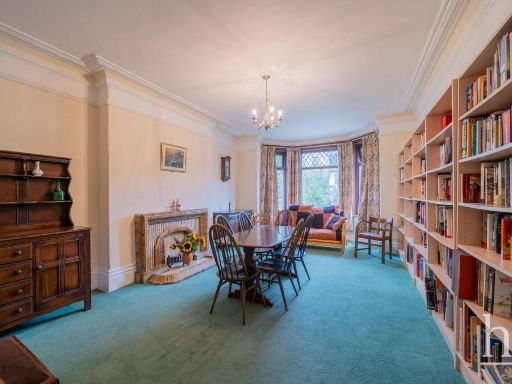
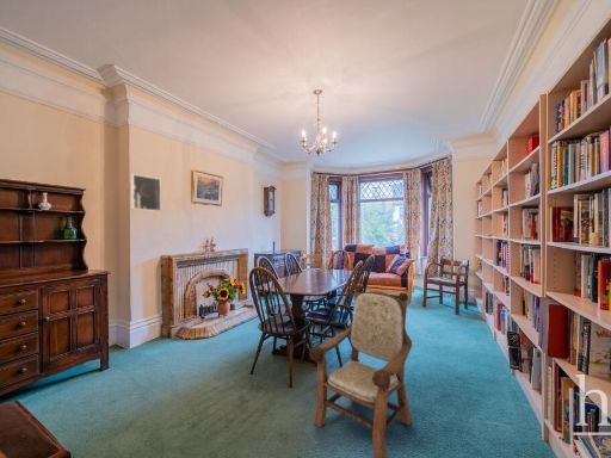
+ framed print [130,173,162,212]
+ armchair [308,284,413,458]
